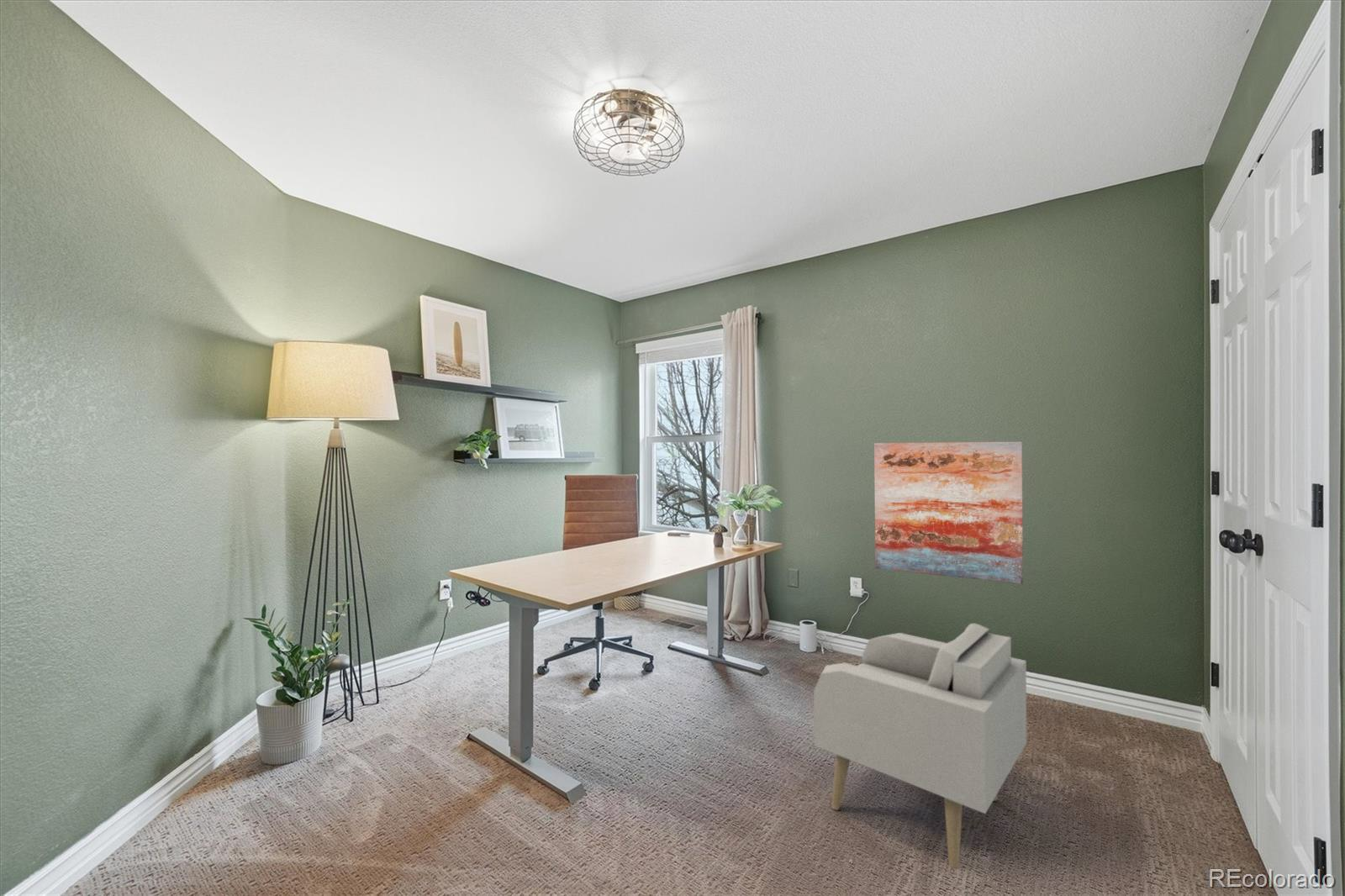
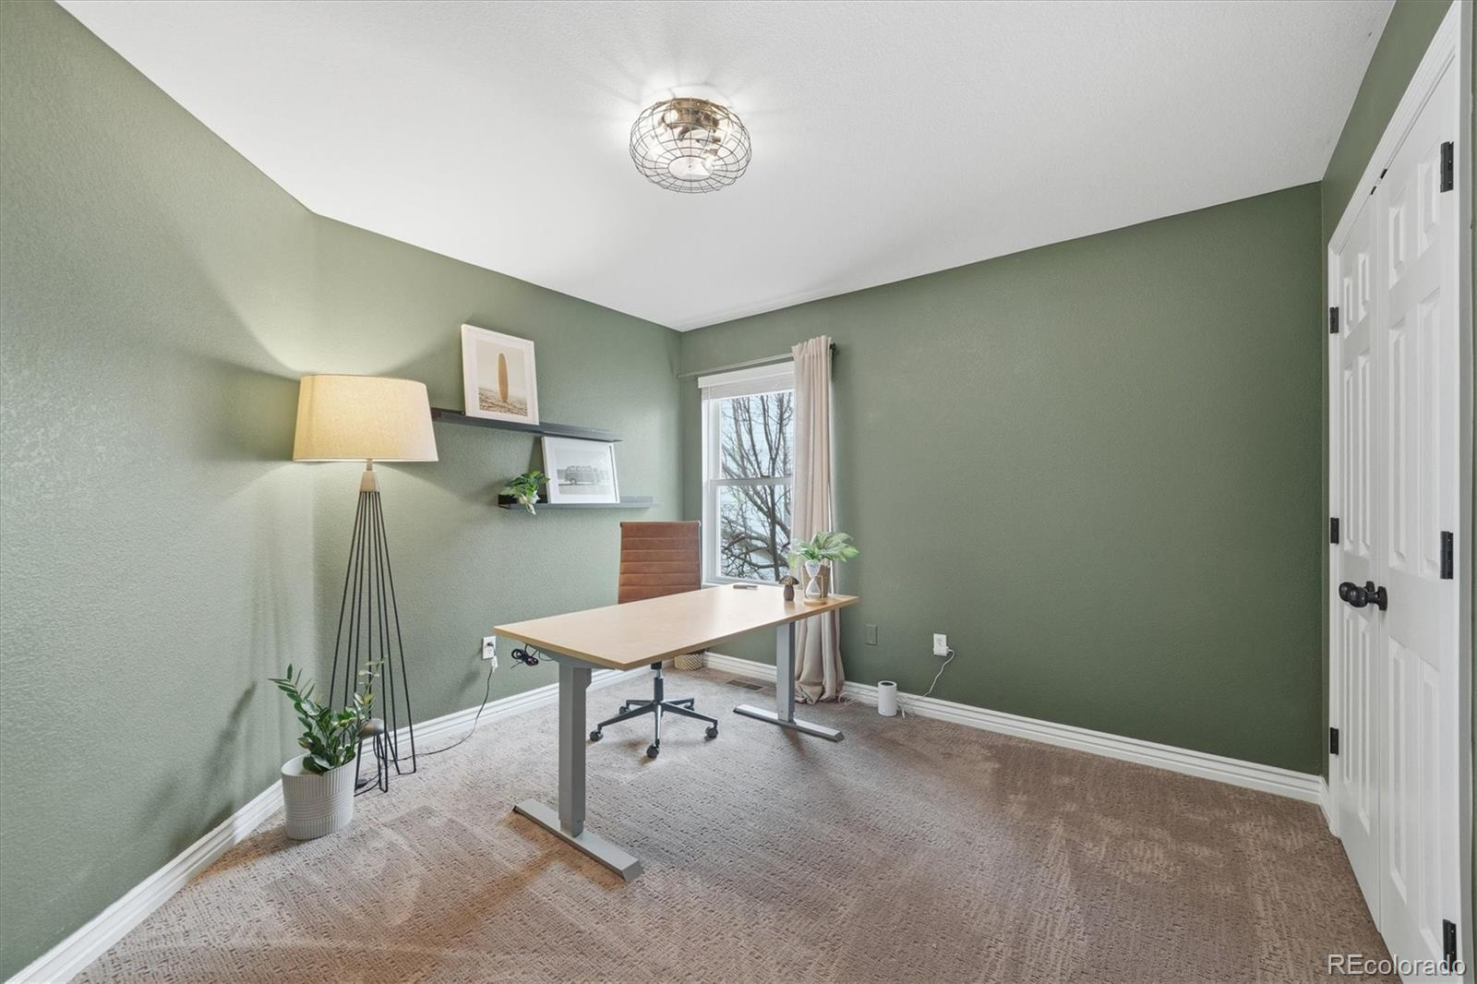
- armchair [813,623,1027,869]
- wall art [873,441,1024,585]
